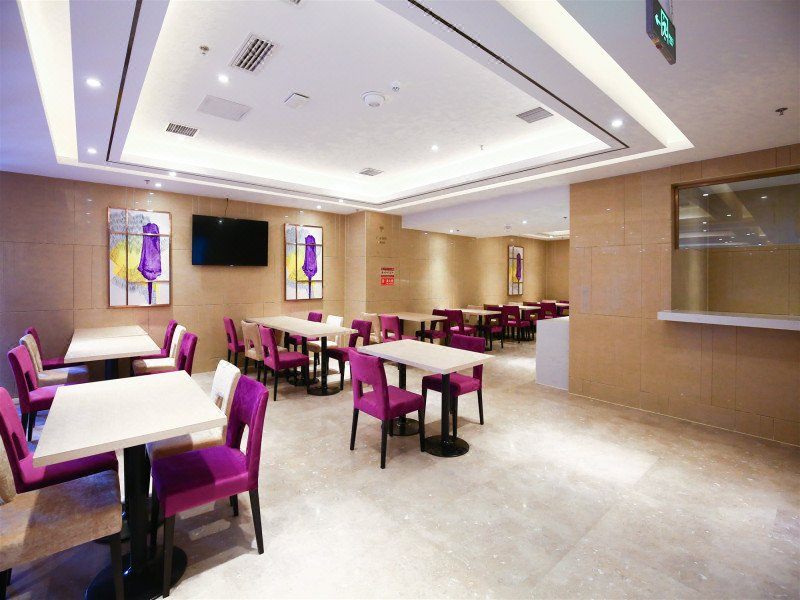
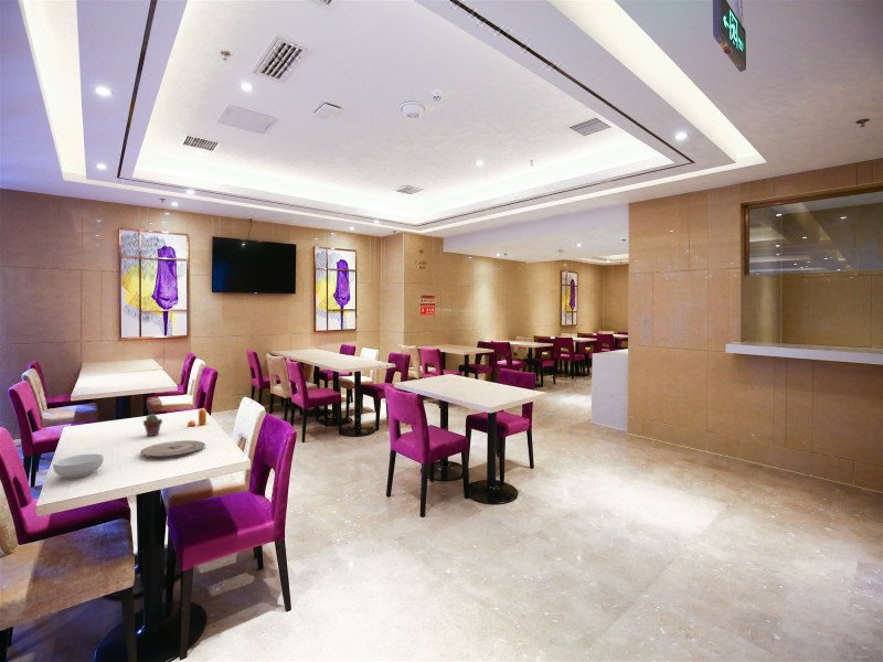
+ cereal bowl [52,452,104,479]
+ pepper shaker [187,407,208,427]
+ potted succulent [142,413,163,437]
+ plate [140,439,206,459]
